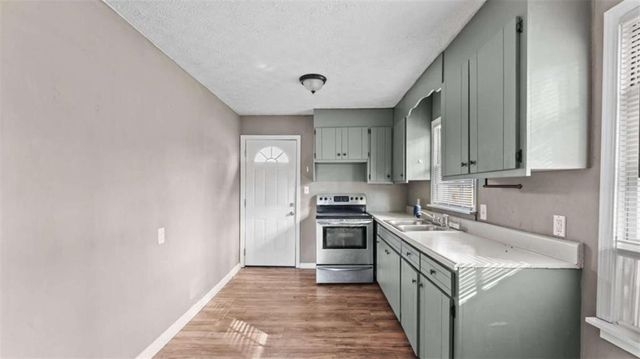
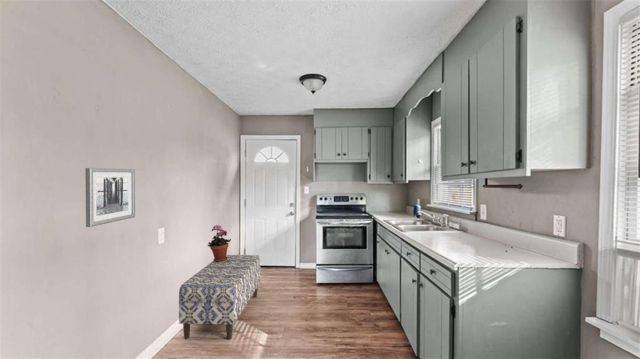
+ bench [178,254,261,341]
+ wall art [84,167,136,228]
+ potted plant [207,224,232,262]
